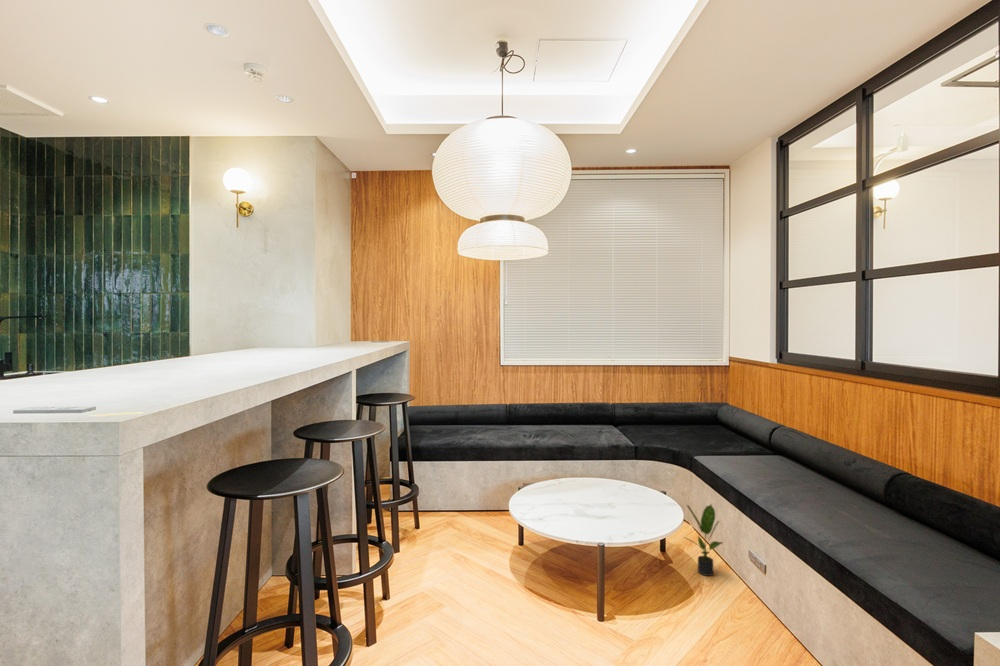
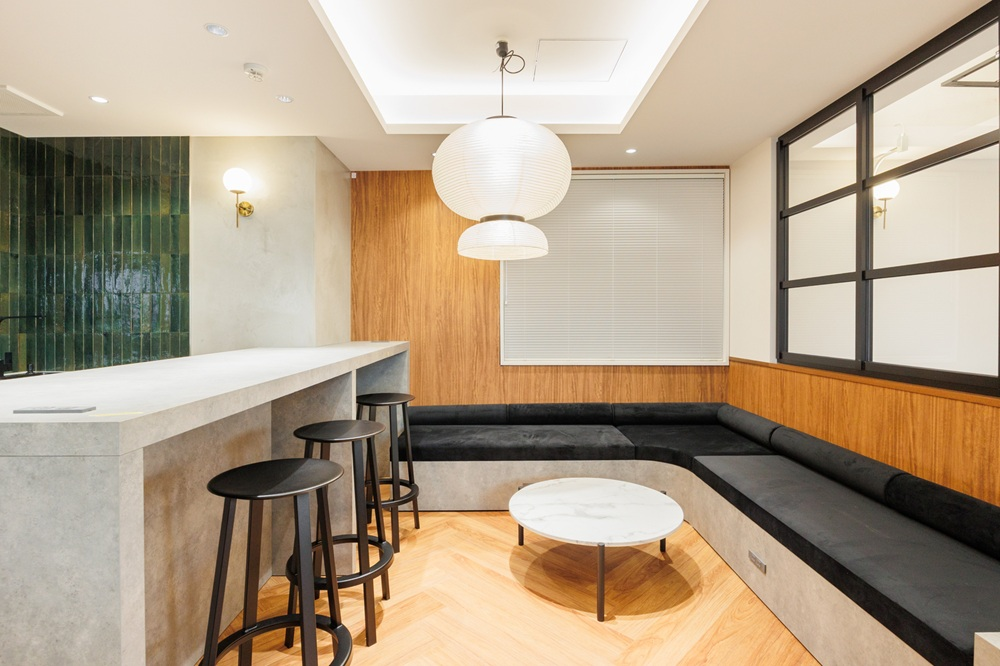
- potted plant [681,503,723,577]
